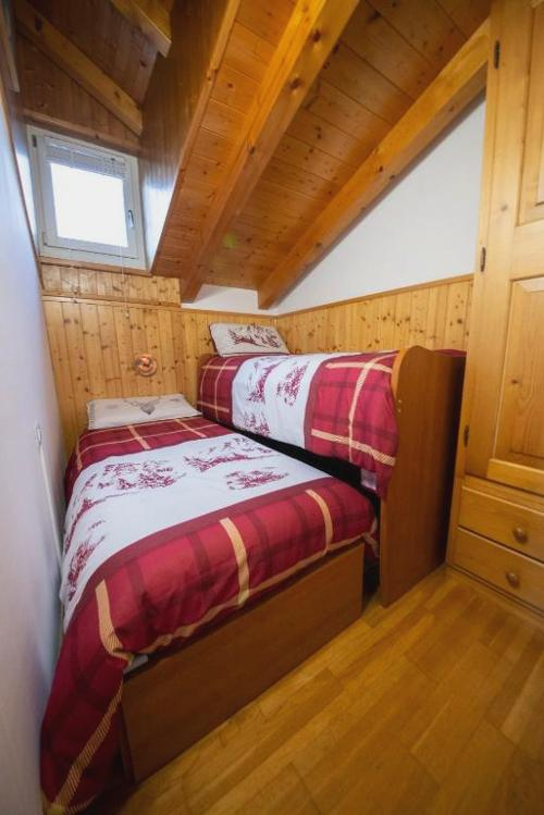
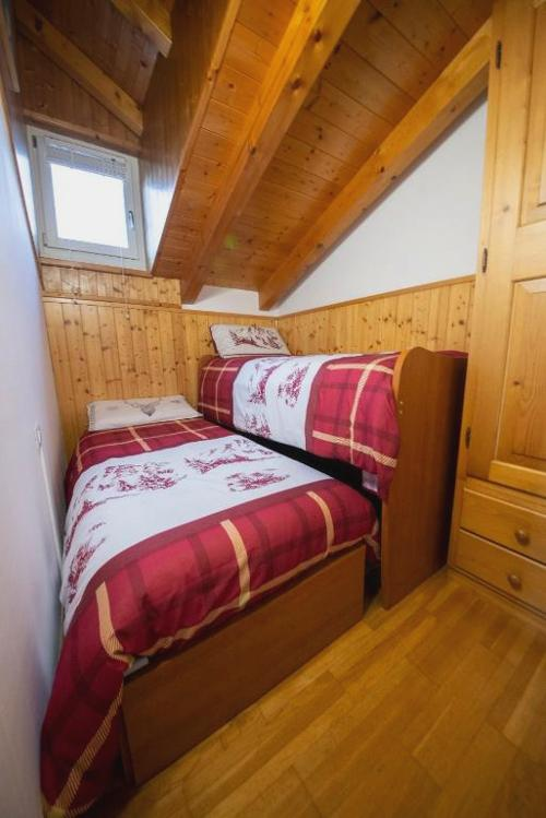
- decorative relief [133,354,159,379]
